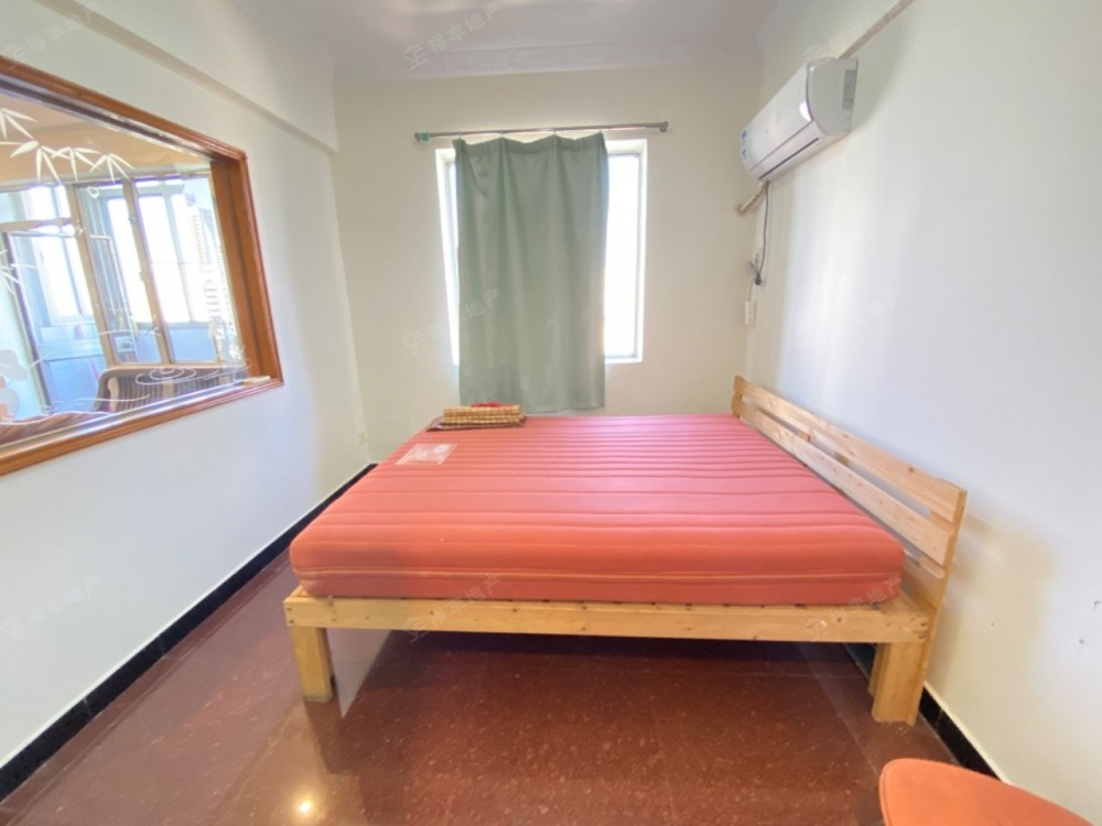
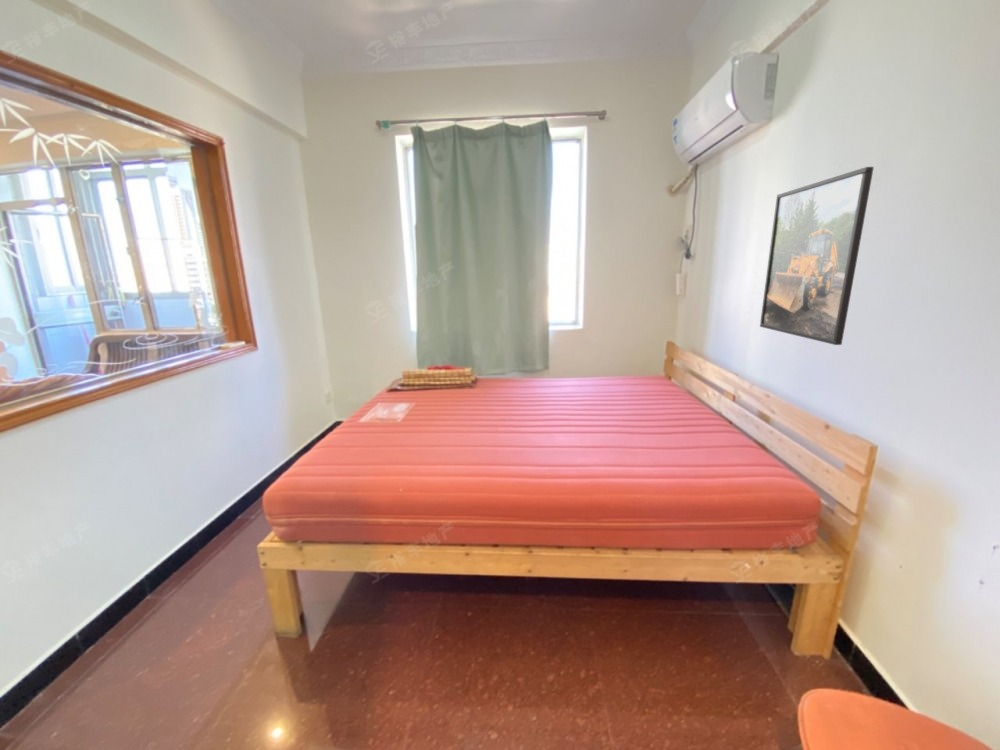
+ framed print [759,166,875,346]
